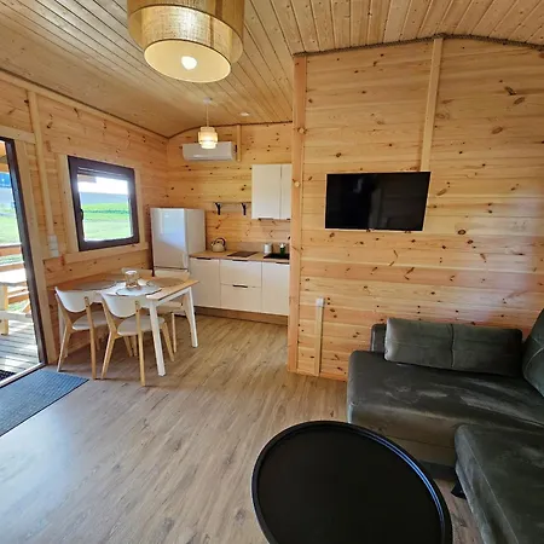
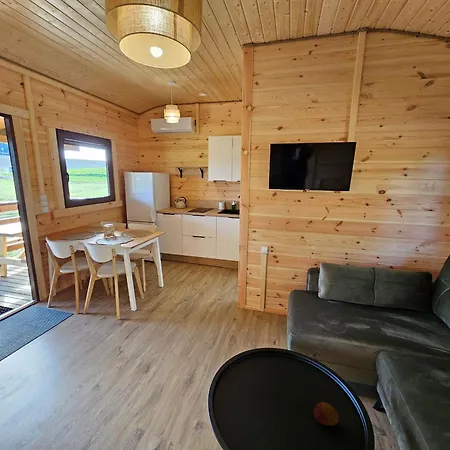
+ fruit [313,401,340,427]
